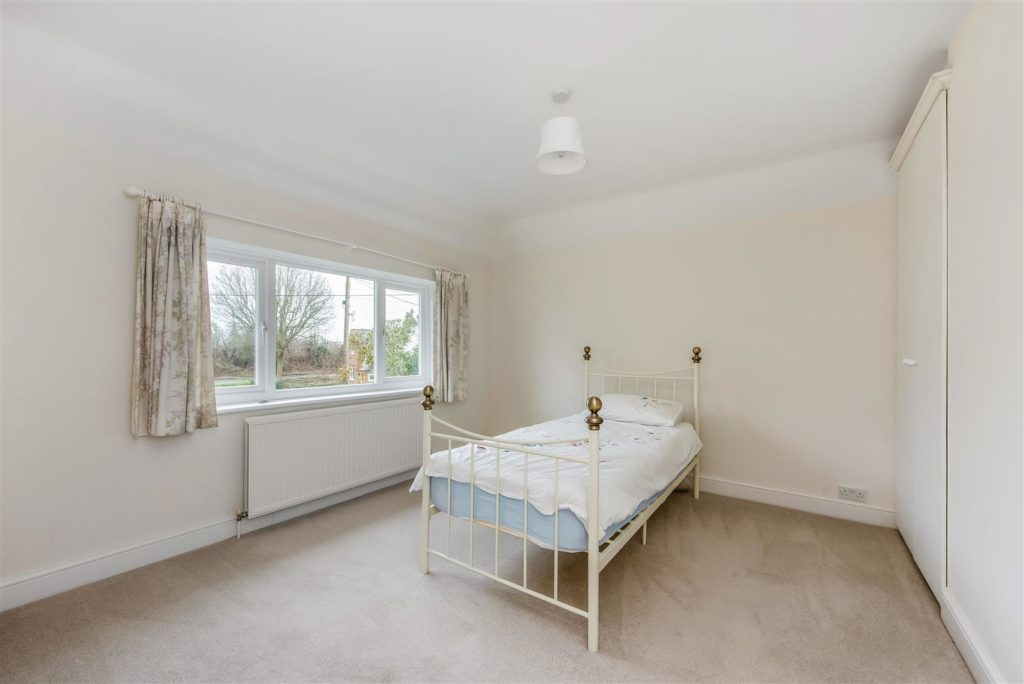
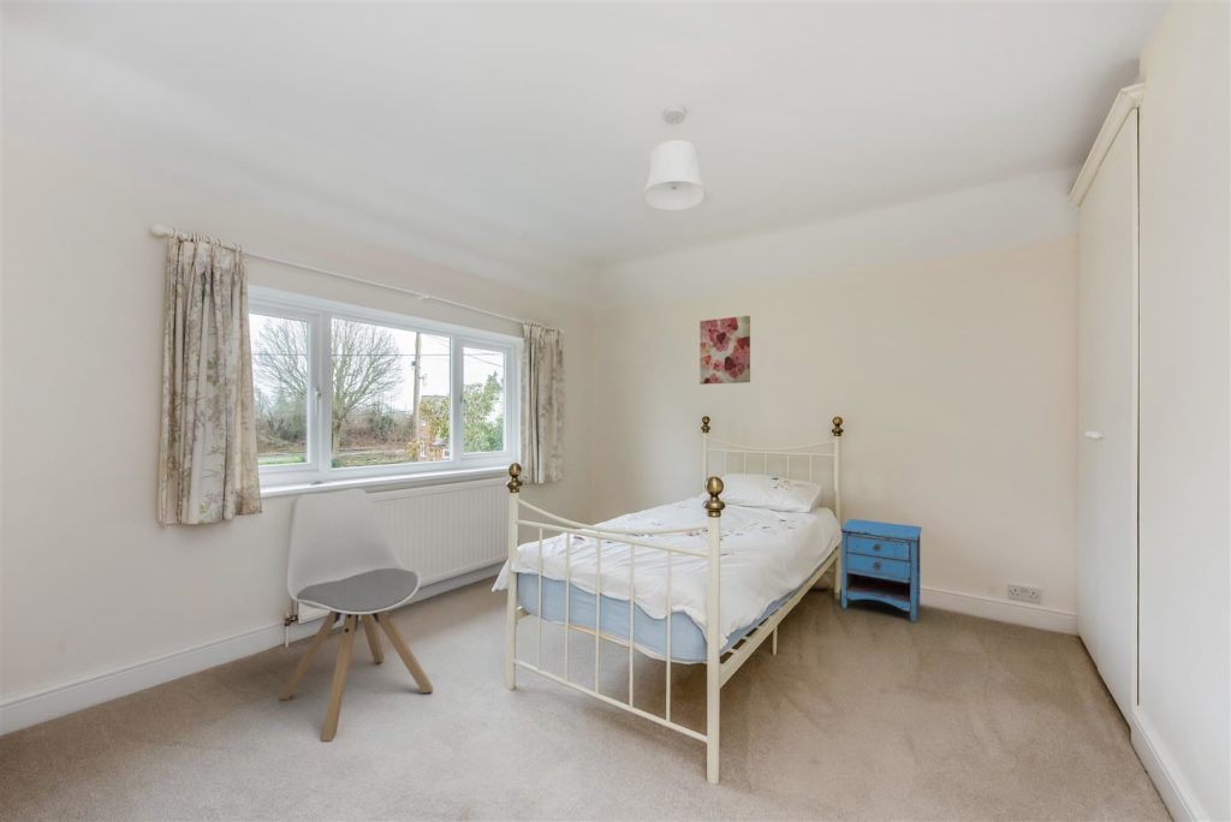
+ chair [278,487,434,743]
+ wall art [698,315,751,386]
+ nightstand [839,518,923,624]
